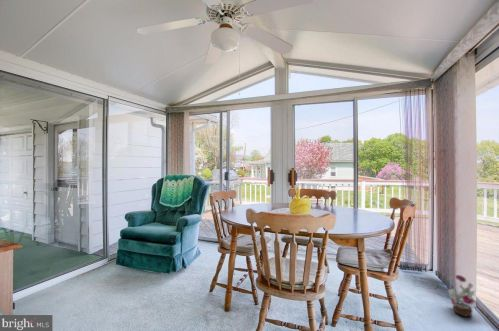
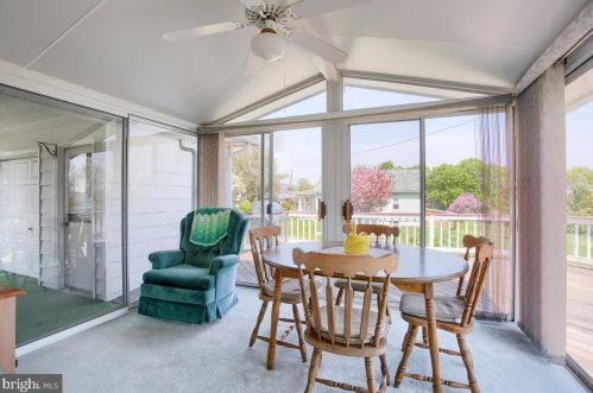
- decorative plant [447,274,479,317]
